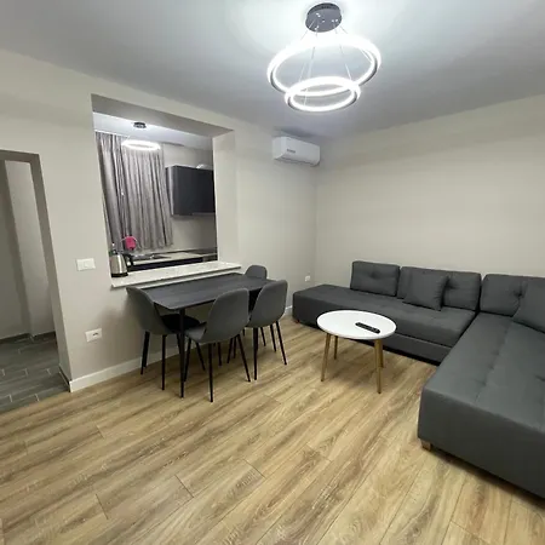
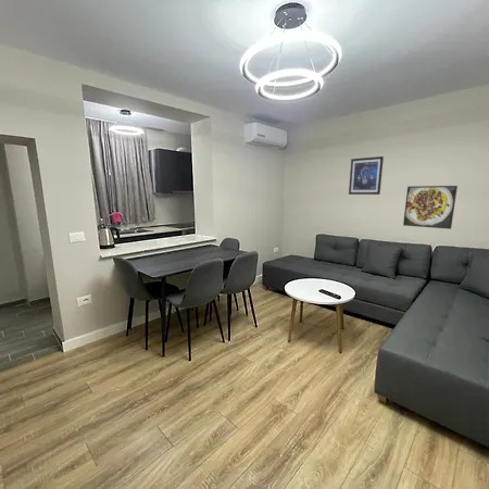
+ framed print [402,185,459,230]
+ wall art [348,155,385,196]
